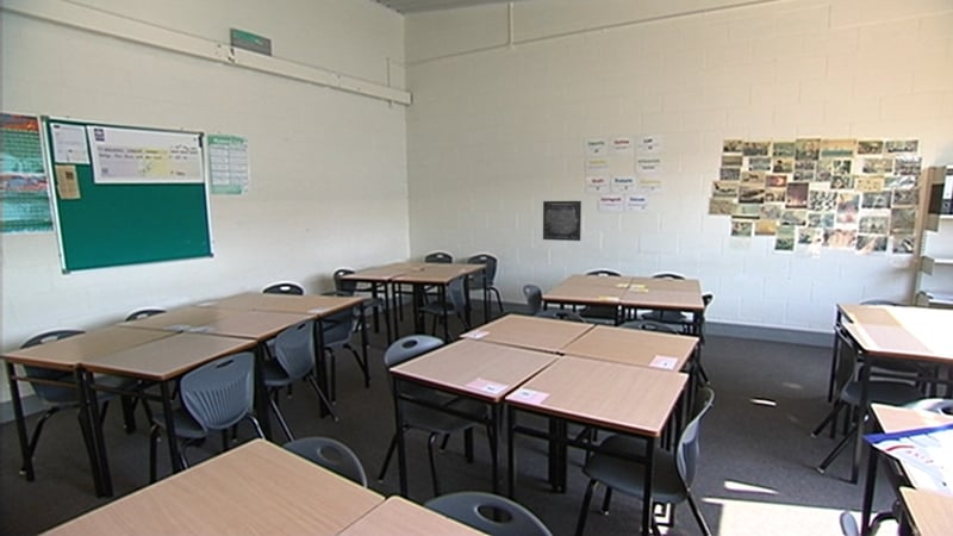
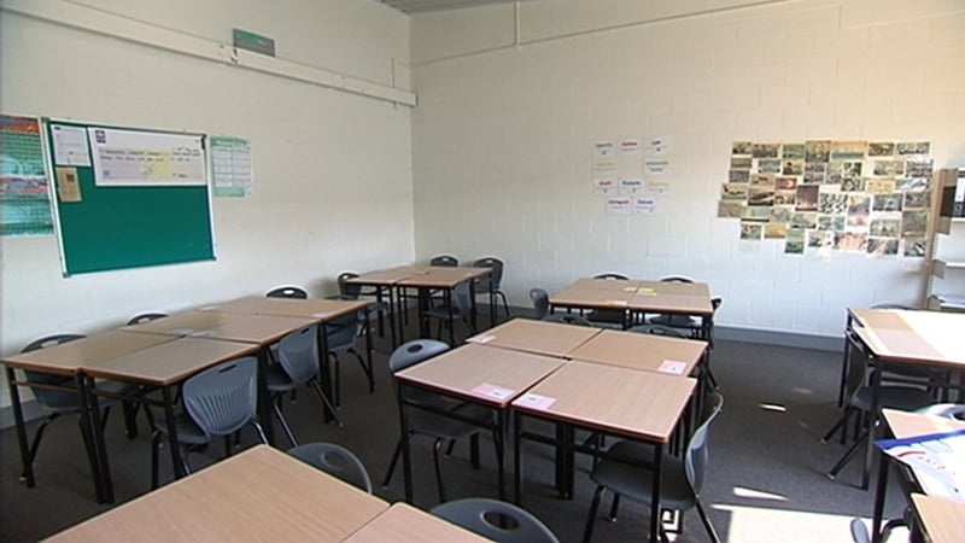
- wall art [542,200,583,242]
